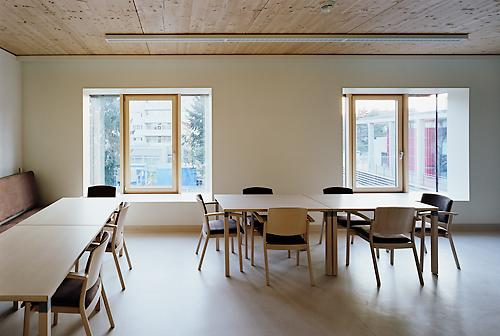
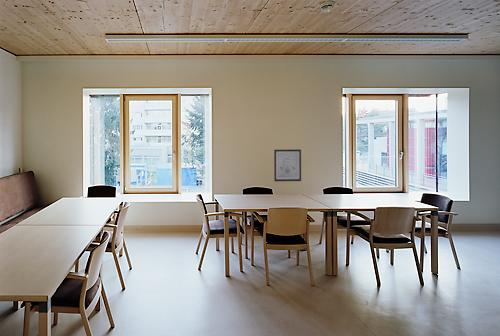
+ wall art [273,149,302,182]
